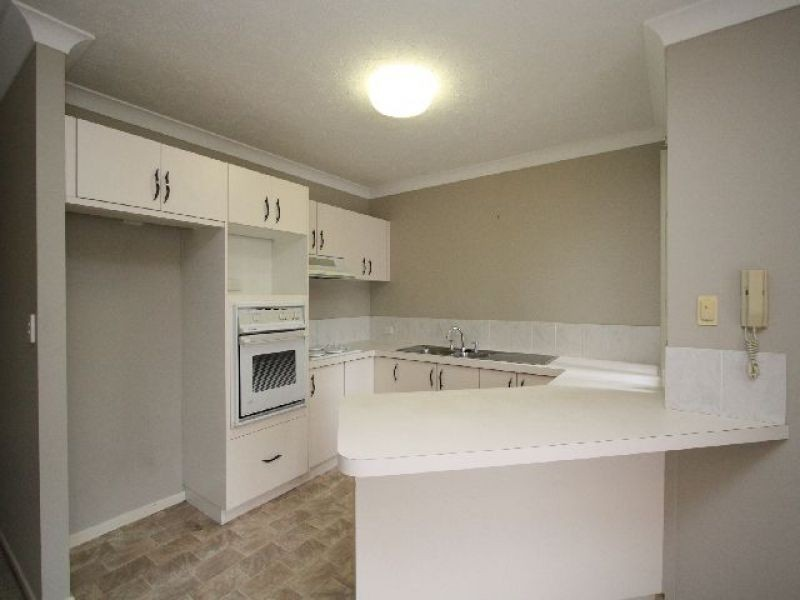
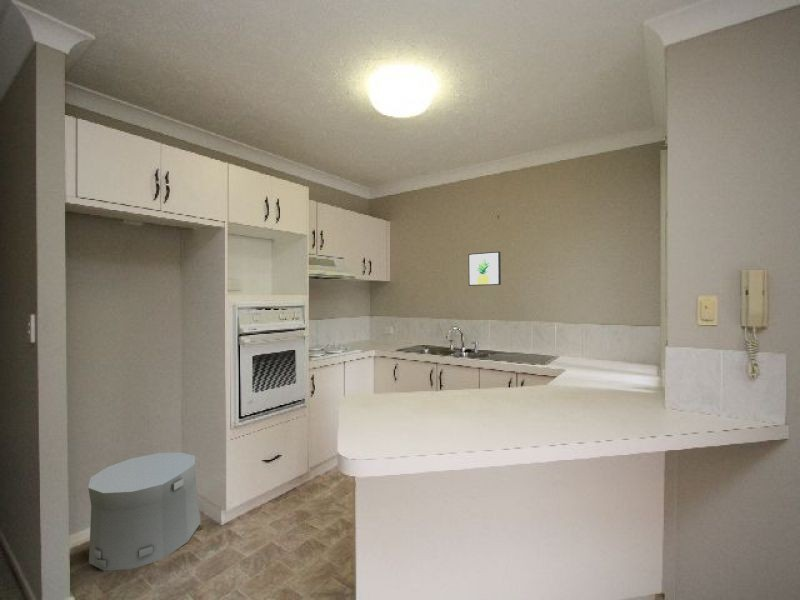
+ wall art [467,251,502,287]
+ trash can [87,451,202,572]
